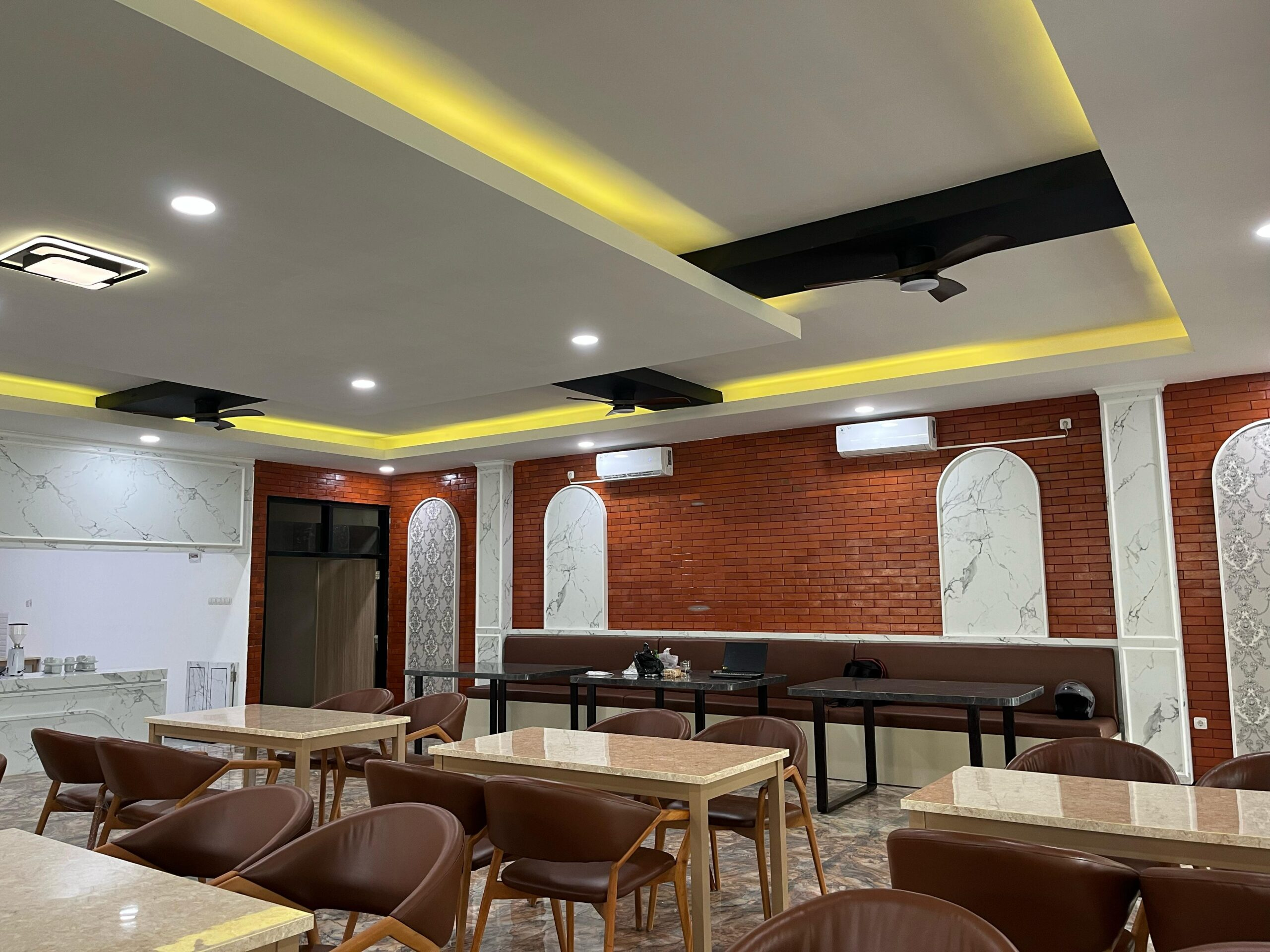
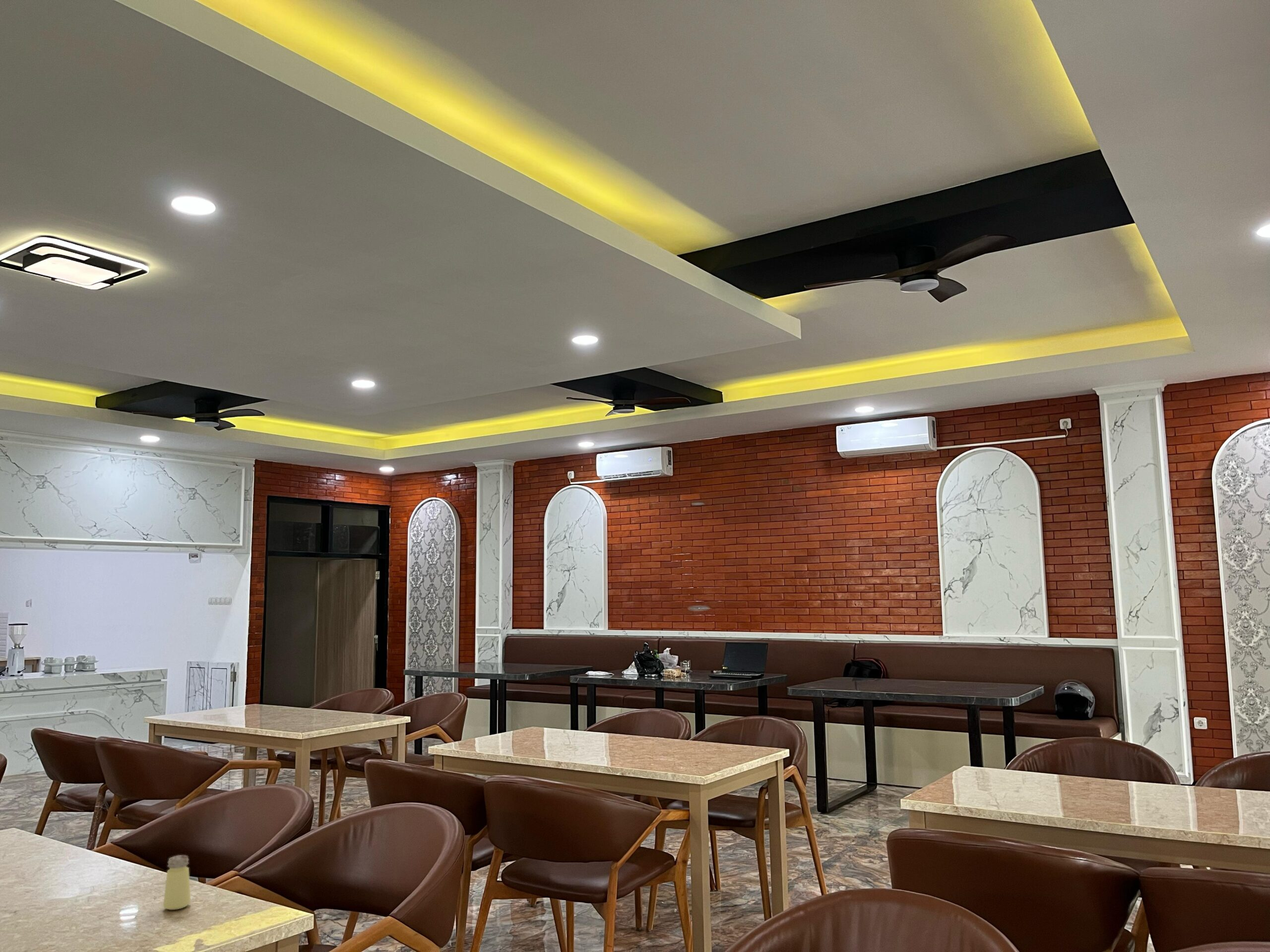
+ saltshaker [163,854,191,910]
